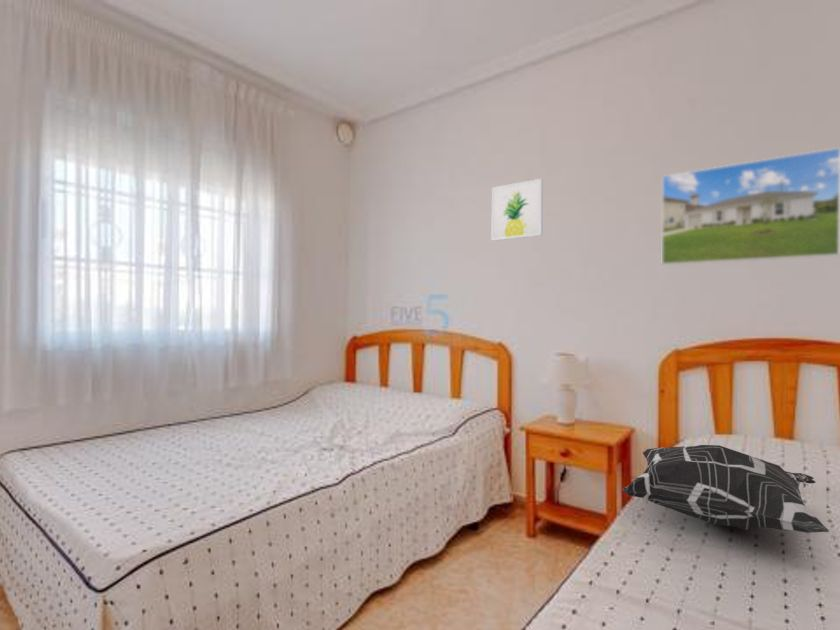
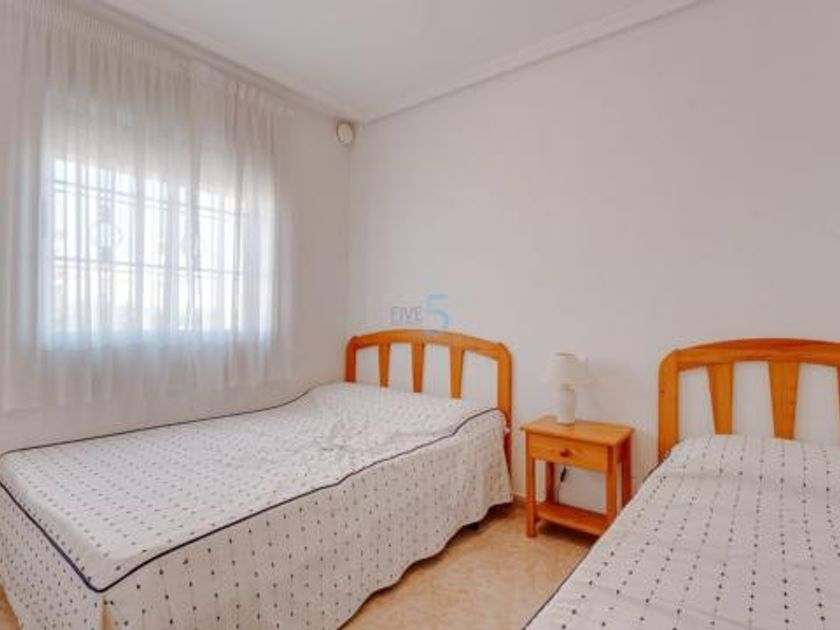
- decorative pillow [620,444,830,534]
- wall art [490,177,544,242]
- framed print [661,147,840,266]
